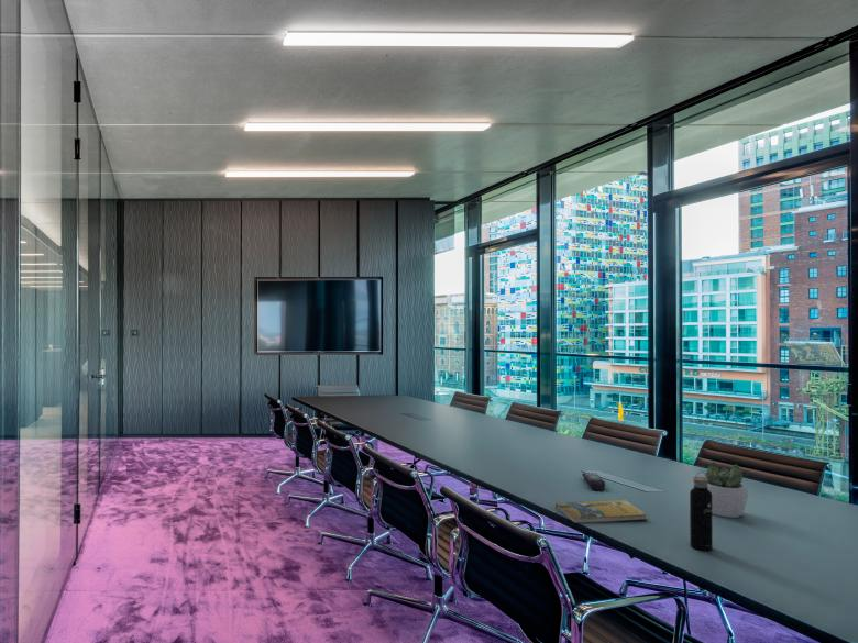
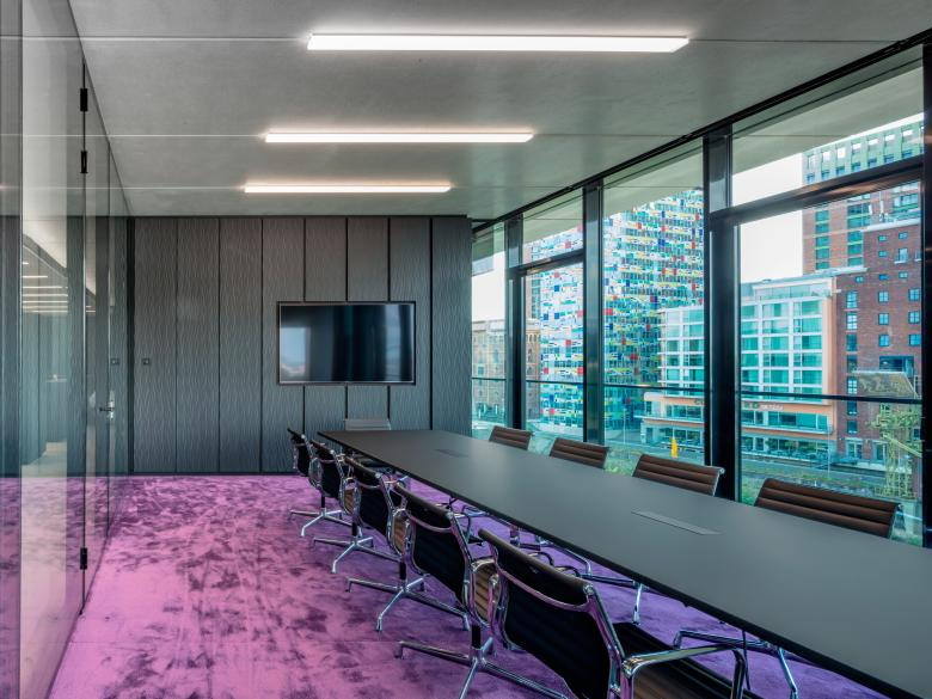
- succulent plant [705,461,749,519]
- remote control [581,472,606,491]
- water bottle [689,470,714,552]
- booklet [554,498,648,523]
